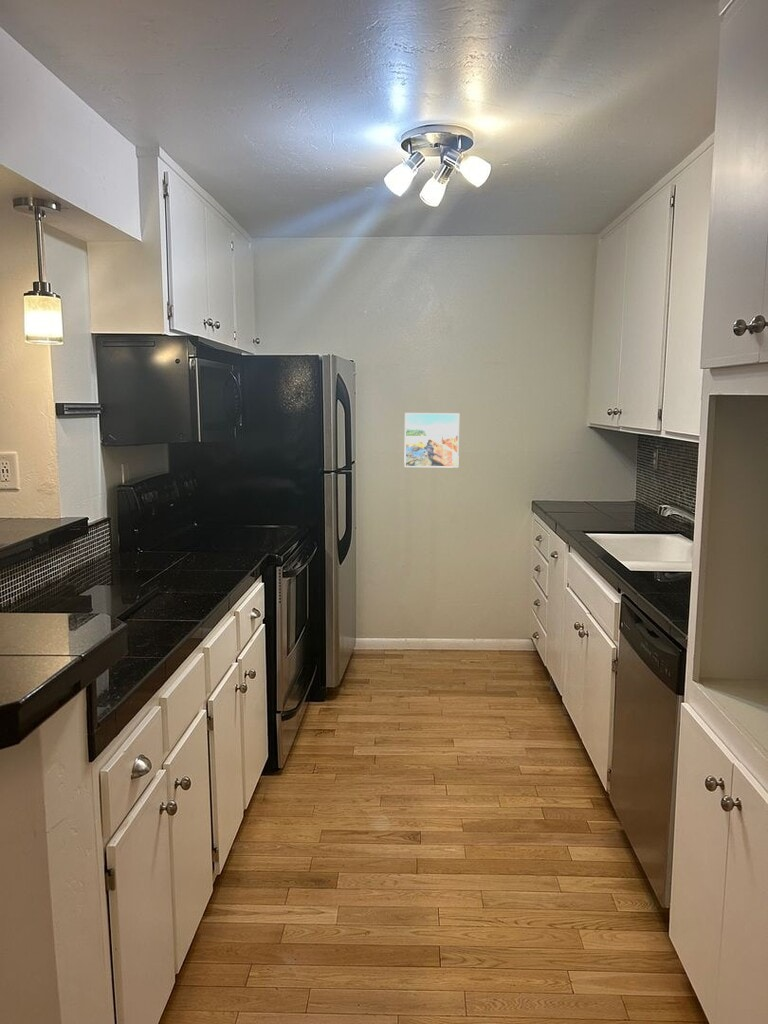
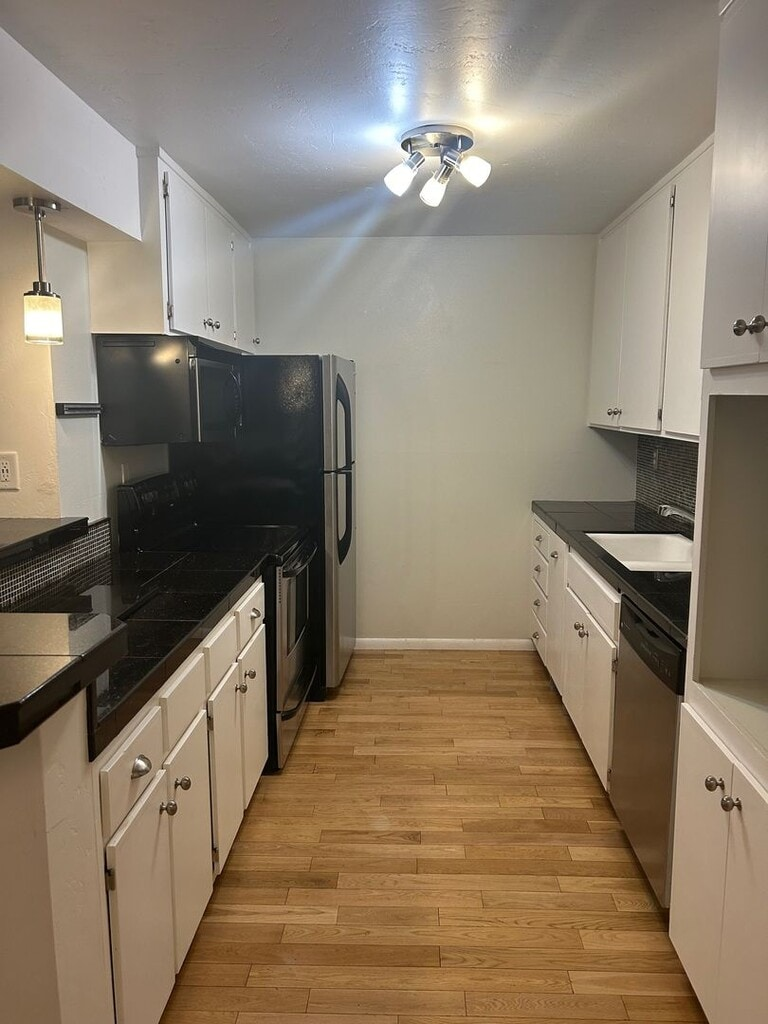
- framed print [403,412,460,469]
